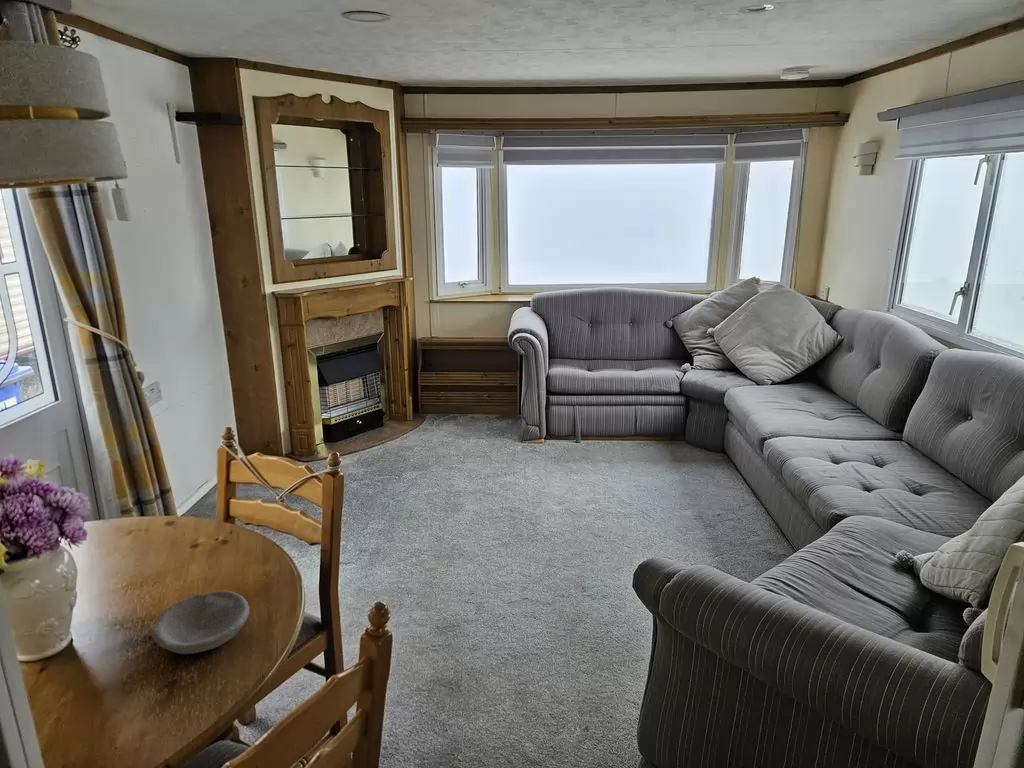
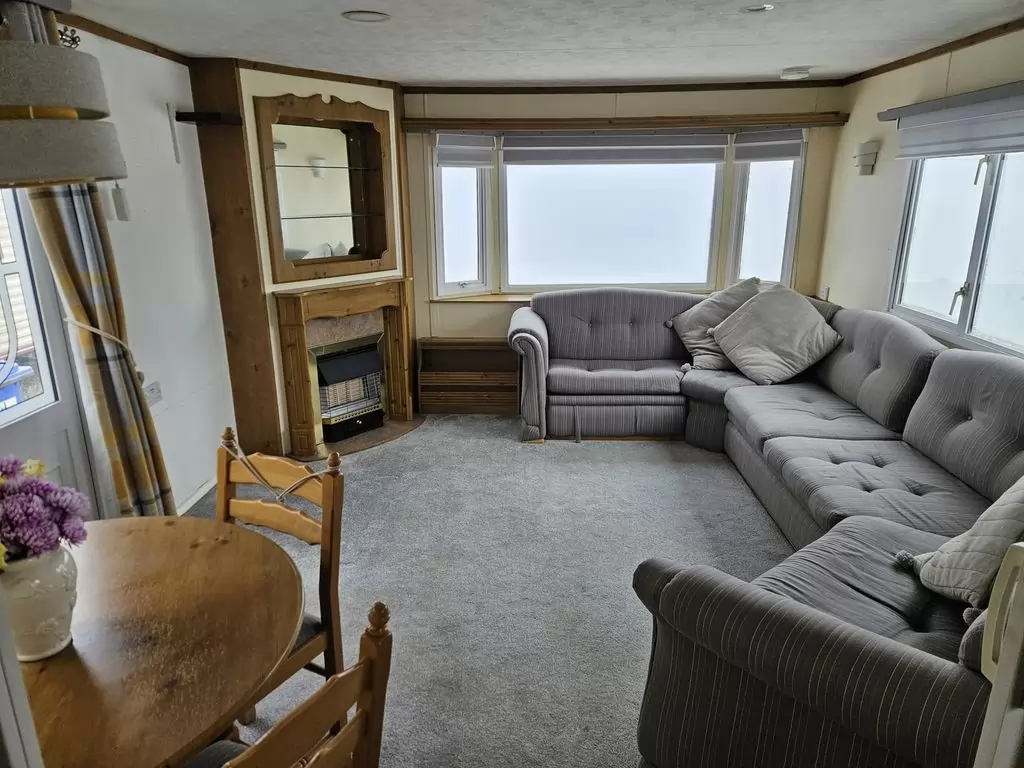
- bowl [150,590,251,655]
